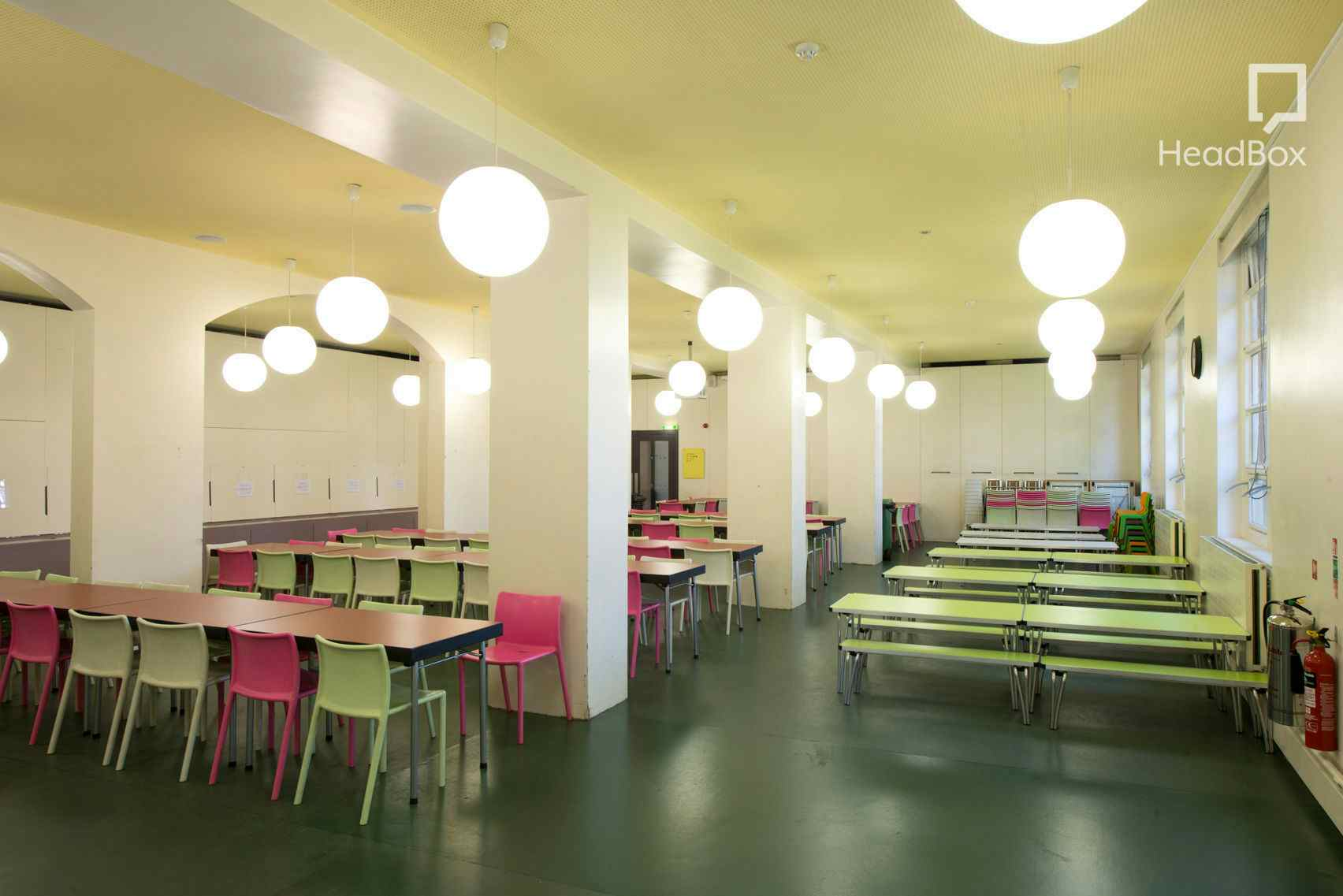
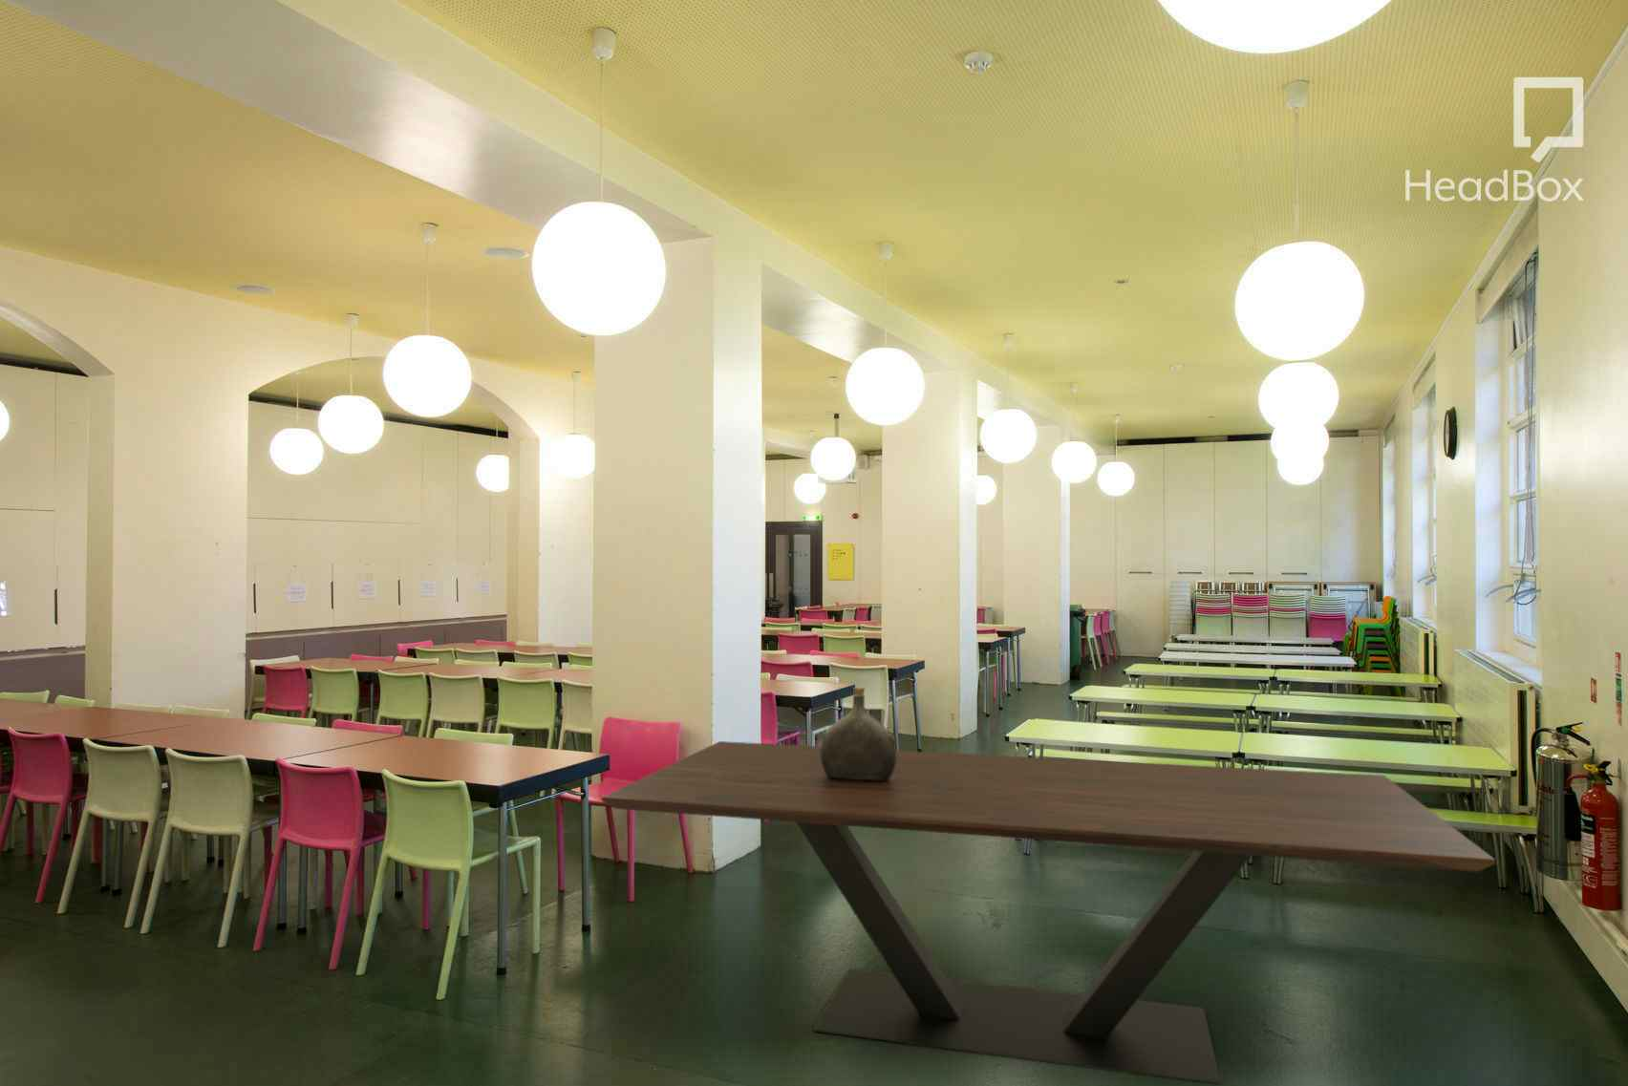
+ dining table [601,741,1496,1085]
+ water jug [821,686,897,781]
